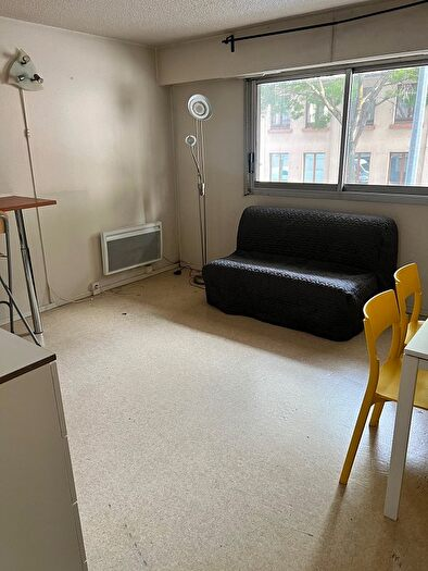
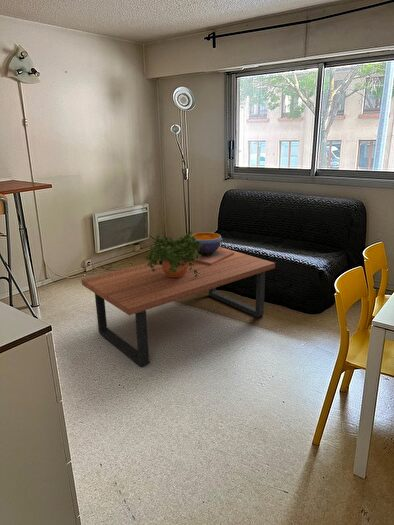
+ potted plant [144,230,202,277]
+ decorative bowl [190,232,234,265]
+ coffee table [80,246,276,367]
